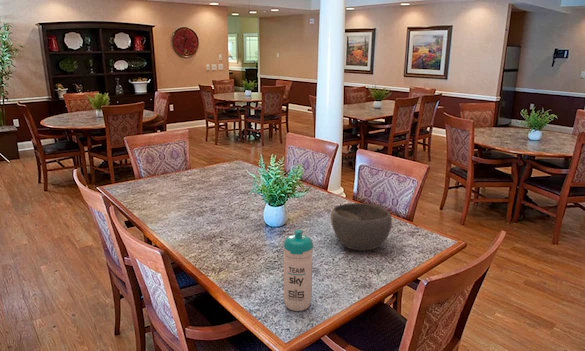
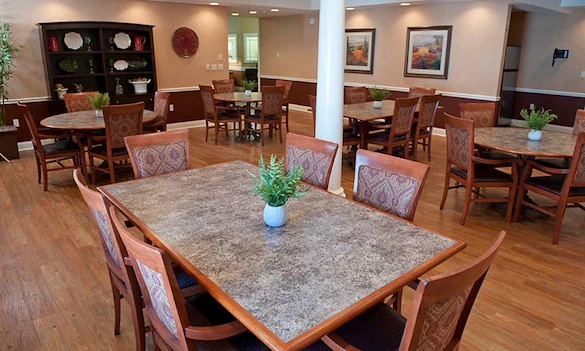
- water bottle [283,229,314,312]
- bowl [330,202,393,251]
